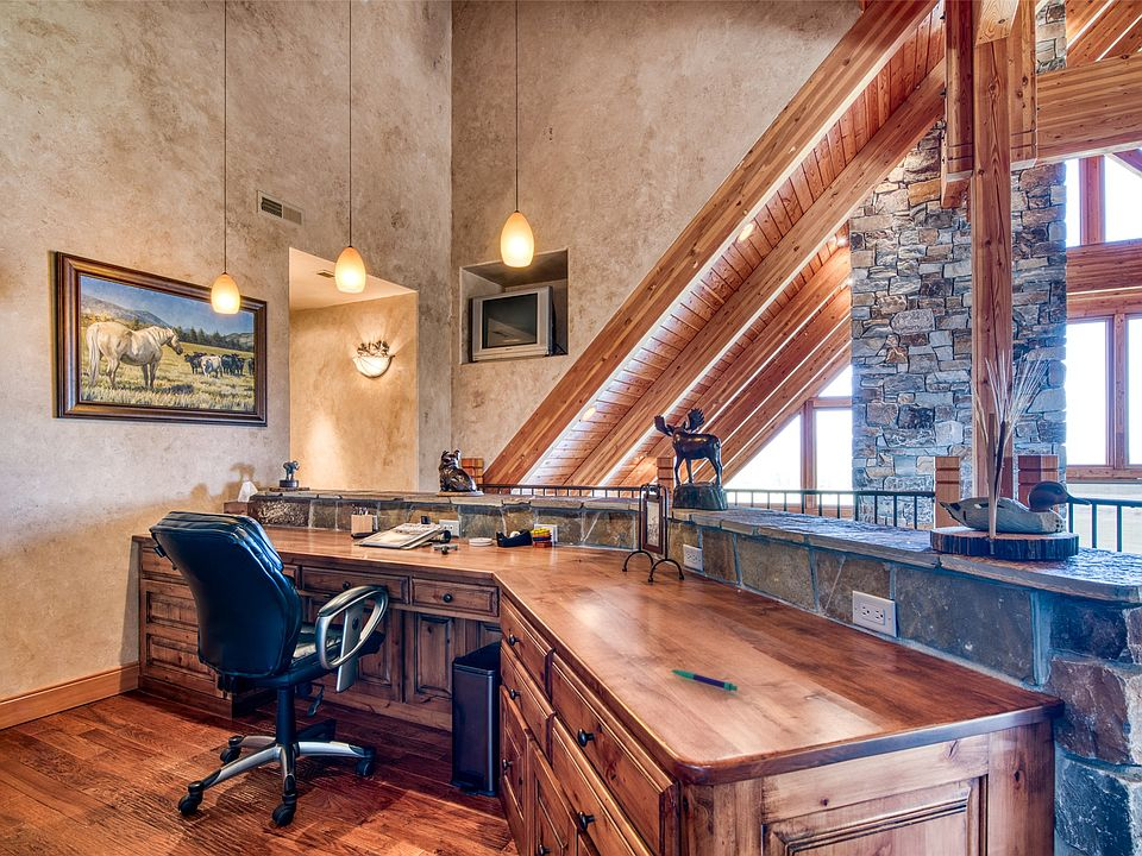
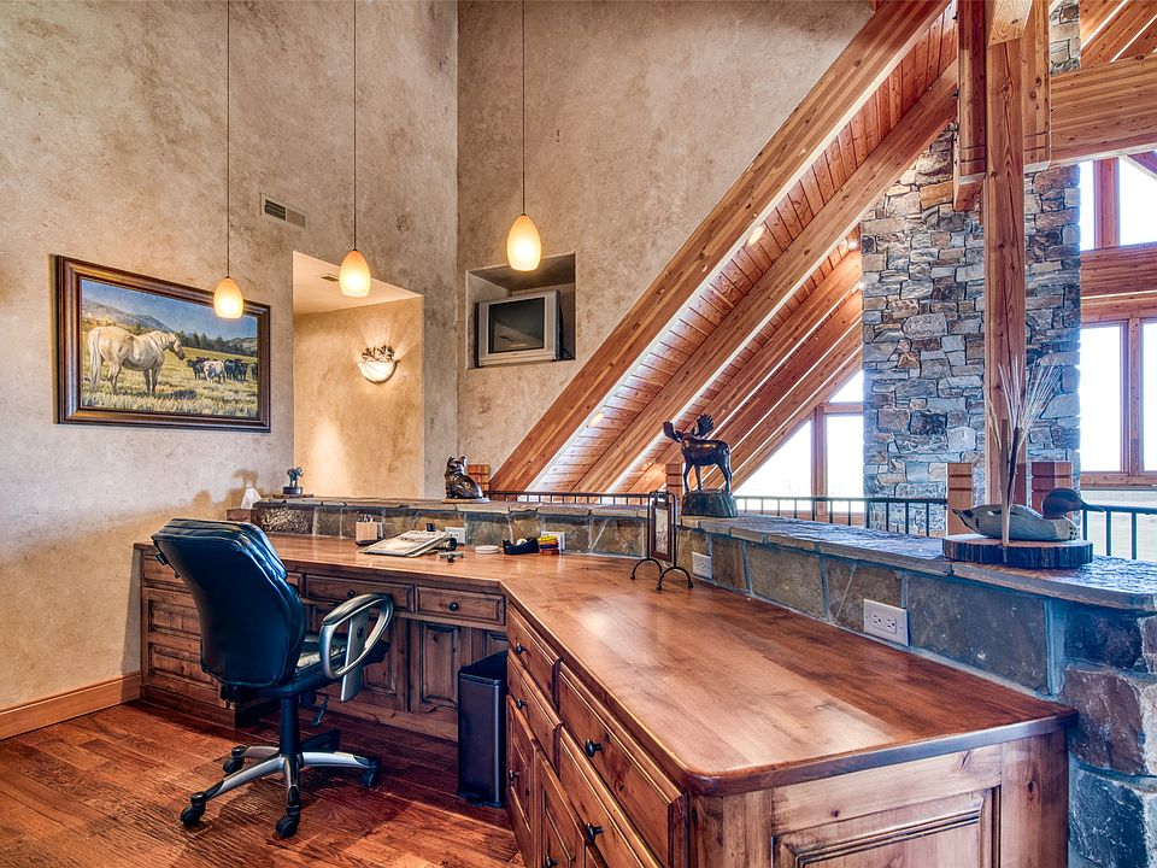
- pen [671,668,739,692]
